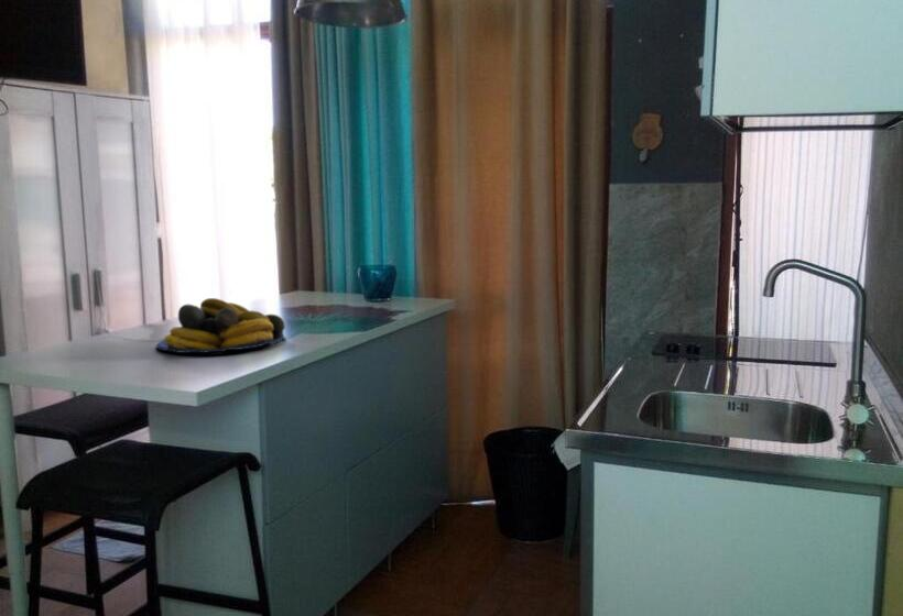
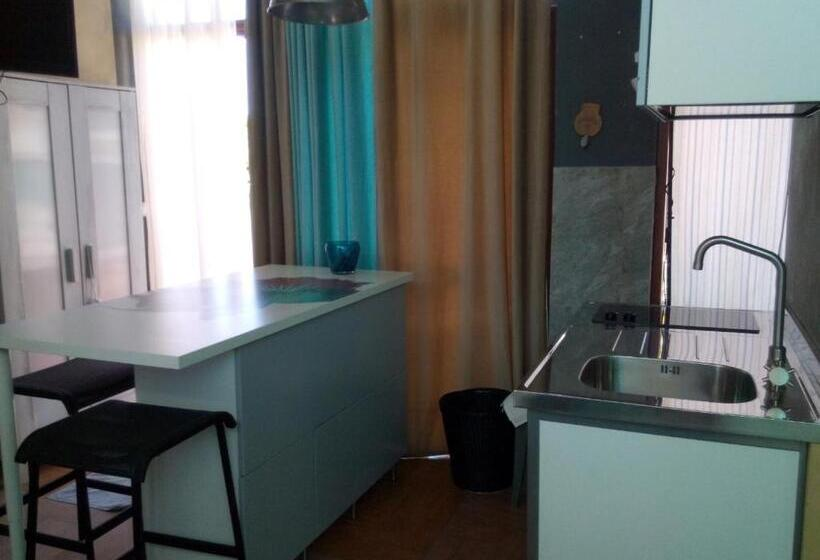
- fruit bowl [155,297,287,354]
